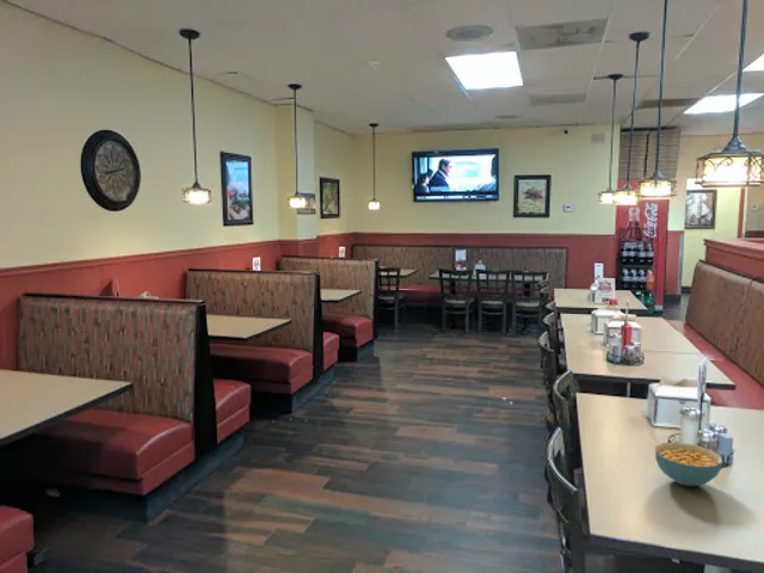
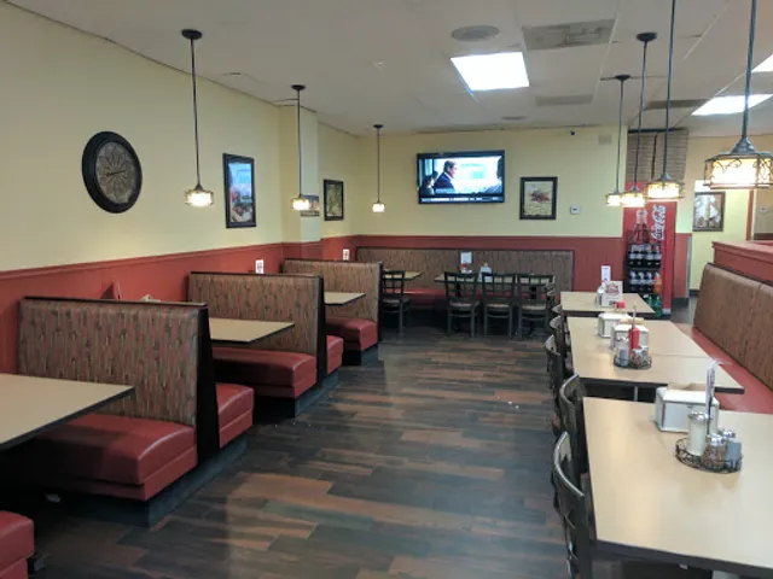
- cereal bowl [654,442,723,487]
